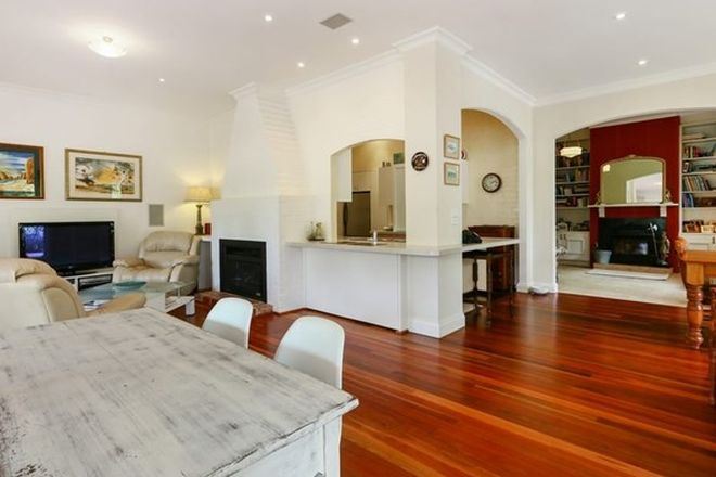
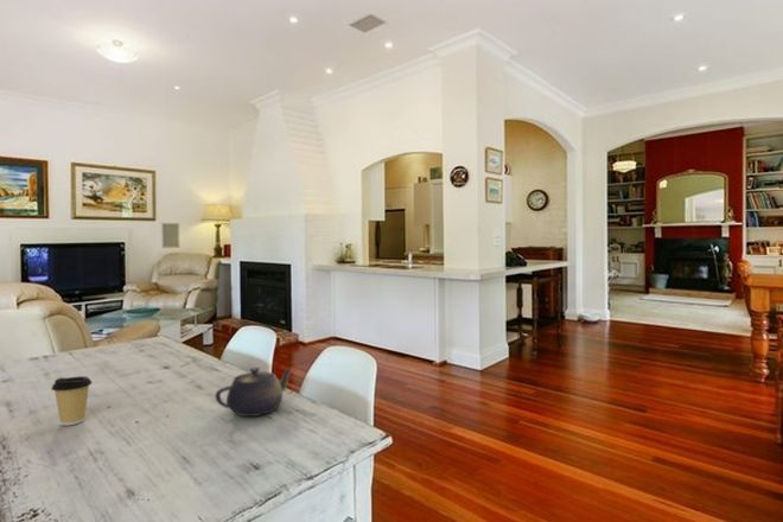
+ coffee cup [50,375,94,426]
+ teapot [214,367,295,418]
